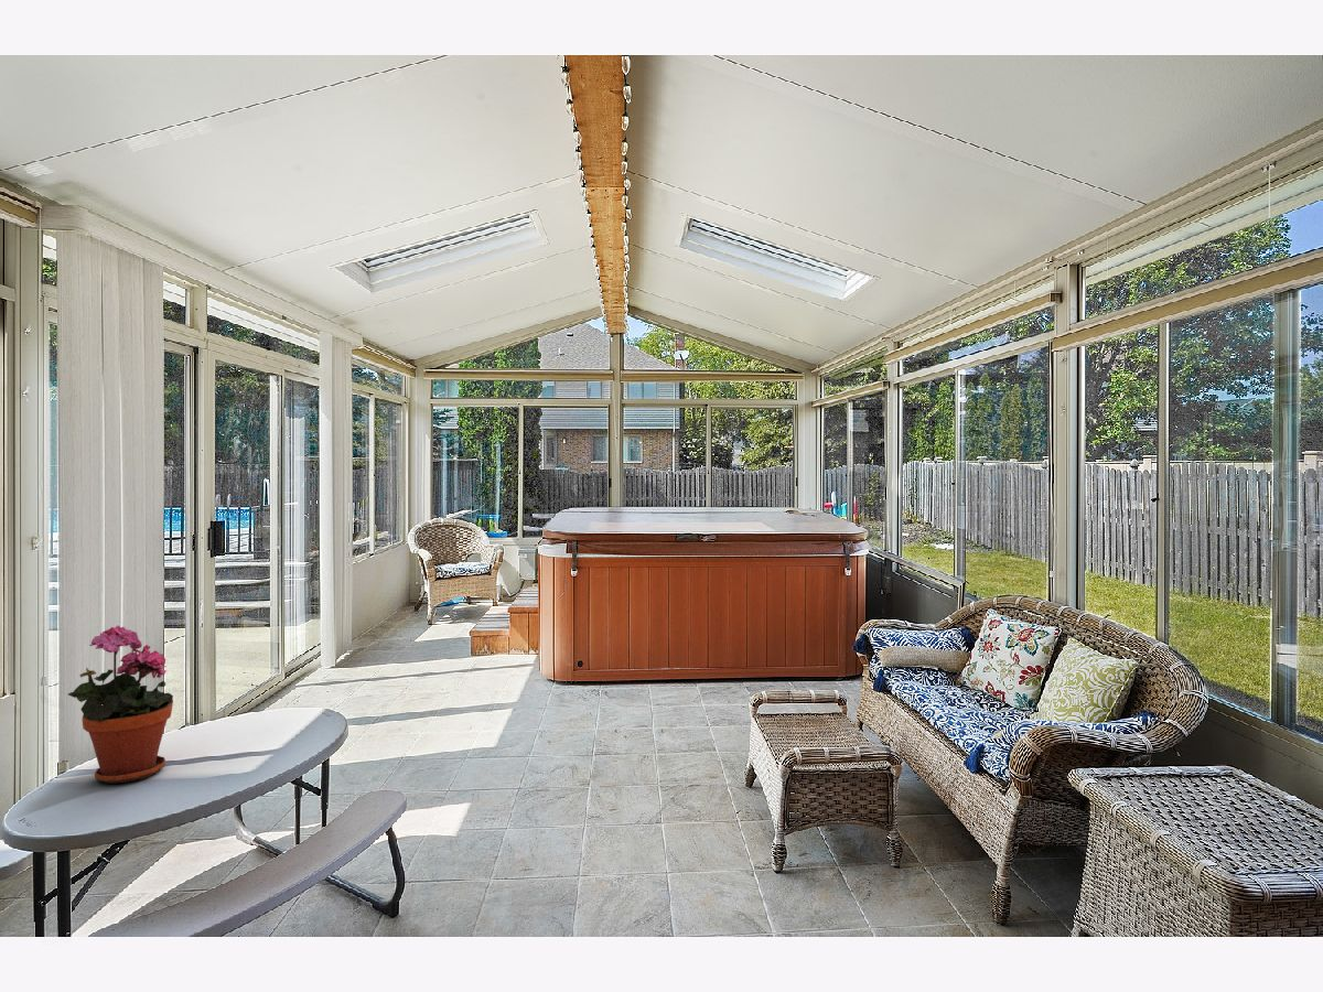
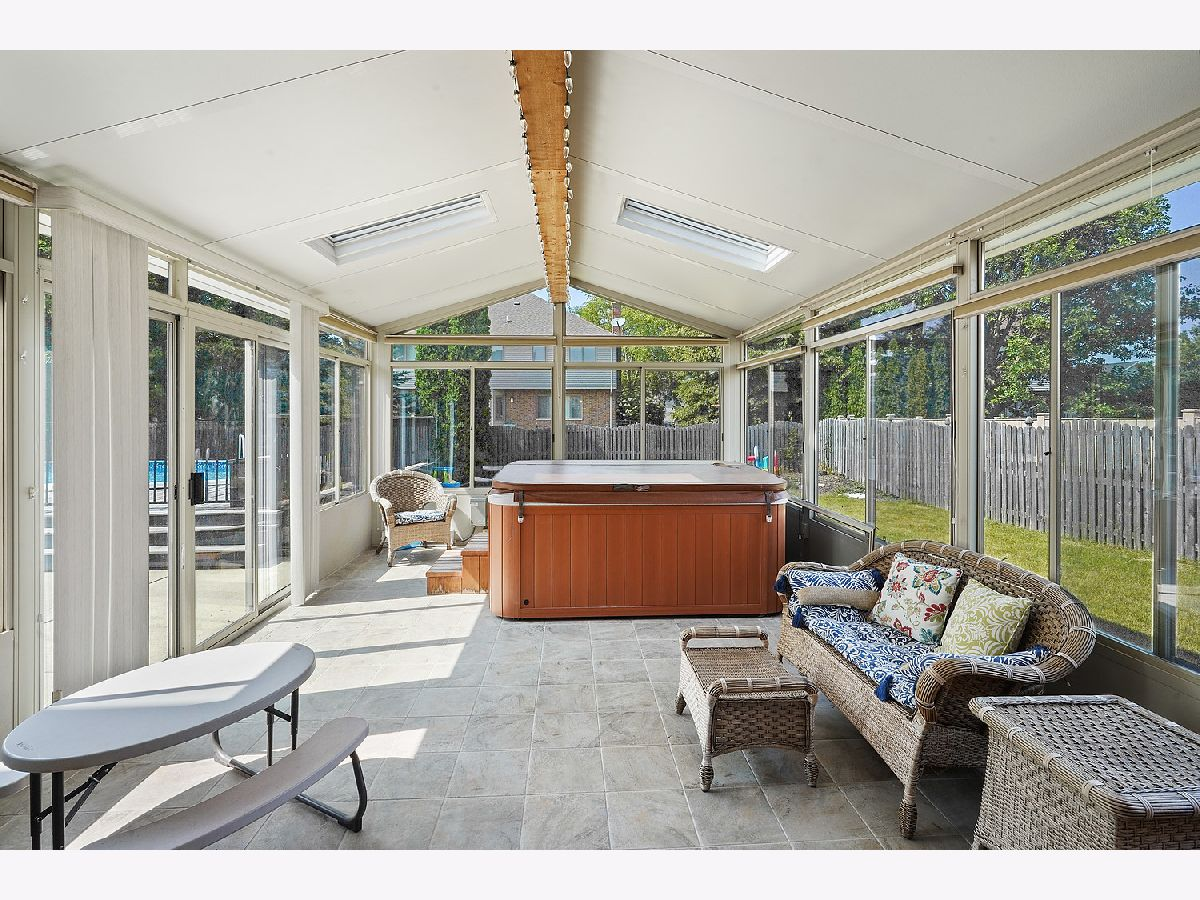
- potted plant [67,625,174,785]
